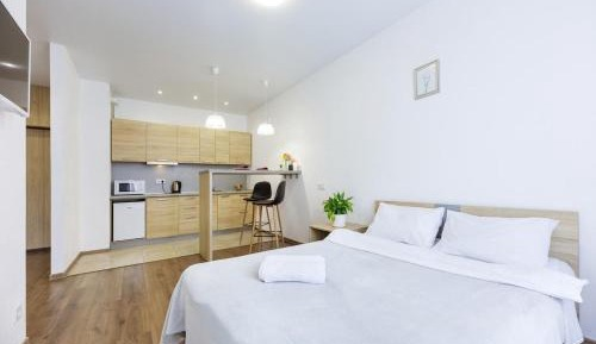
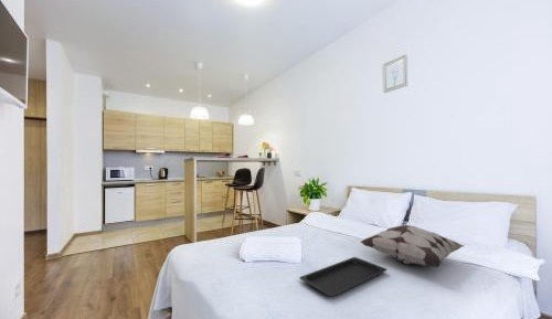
+ serving tray [299,256,389,297]
+ decorative pillow [360,224,465,268]
